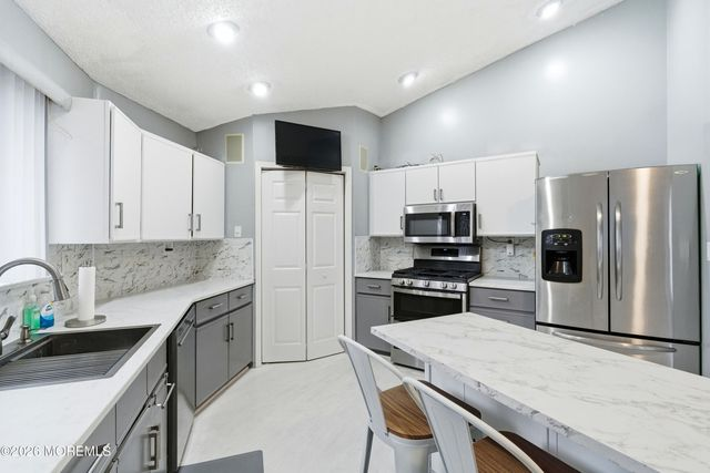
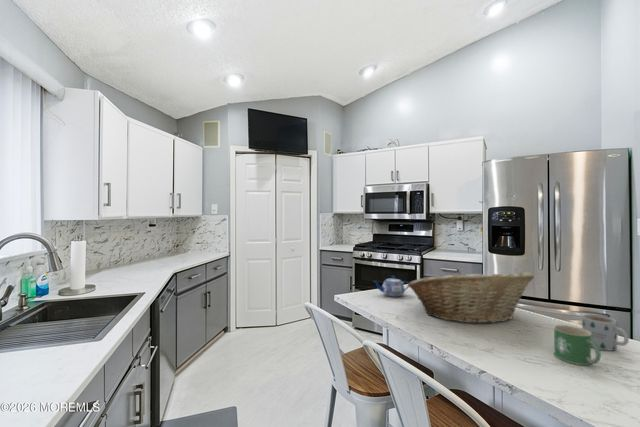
+ fruit basket [407,269,535,325]
+ mug [581,313,630,352]
+ teapot [373,275,410,297]
+ mug [553,324,602,366]
